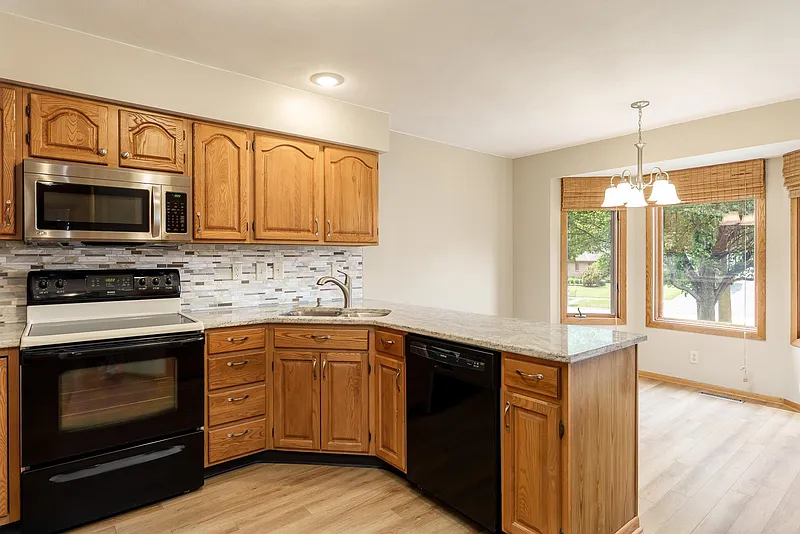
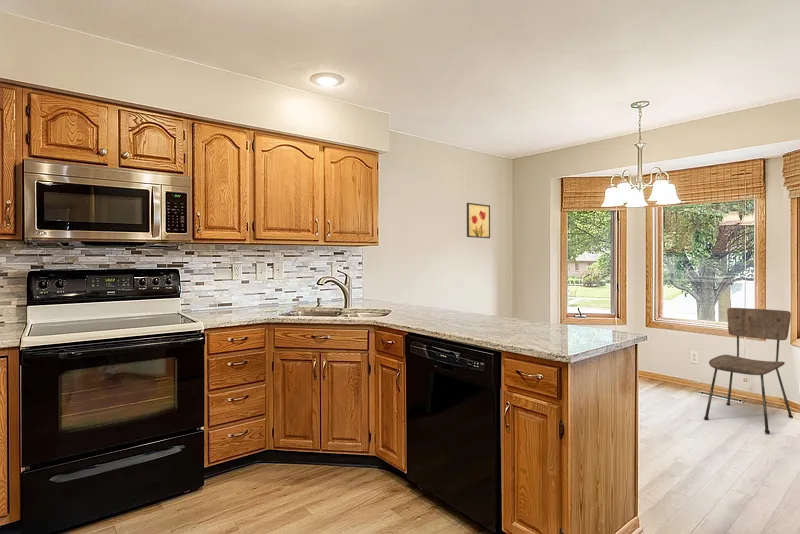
+ wall art [466,202,491,239]
+ dining chair [703,307,794,435]
